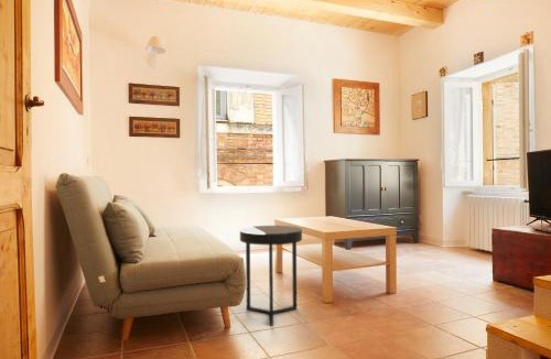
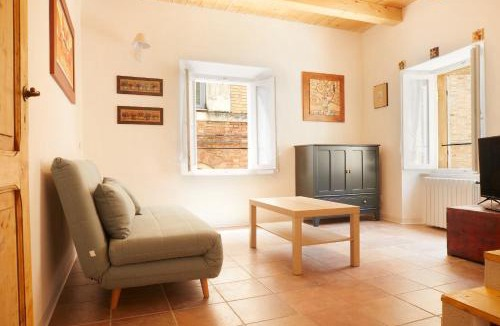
- side table [239,225,303,327]
